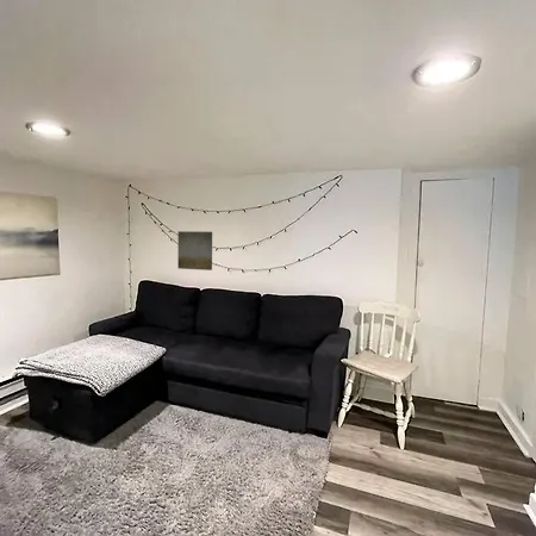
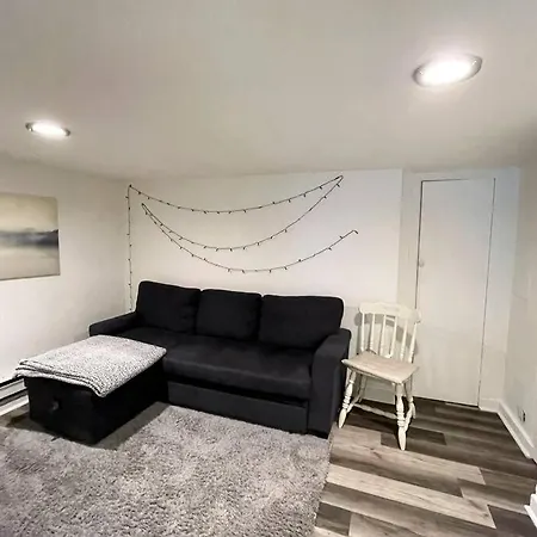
- wall art [176,230,213,272]
